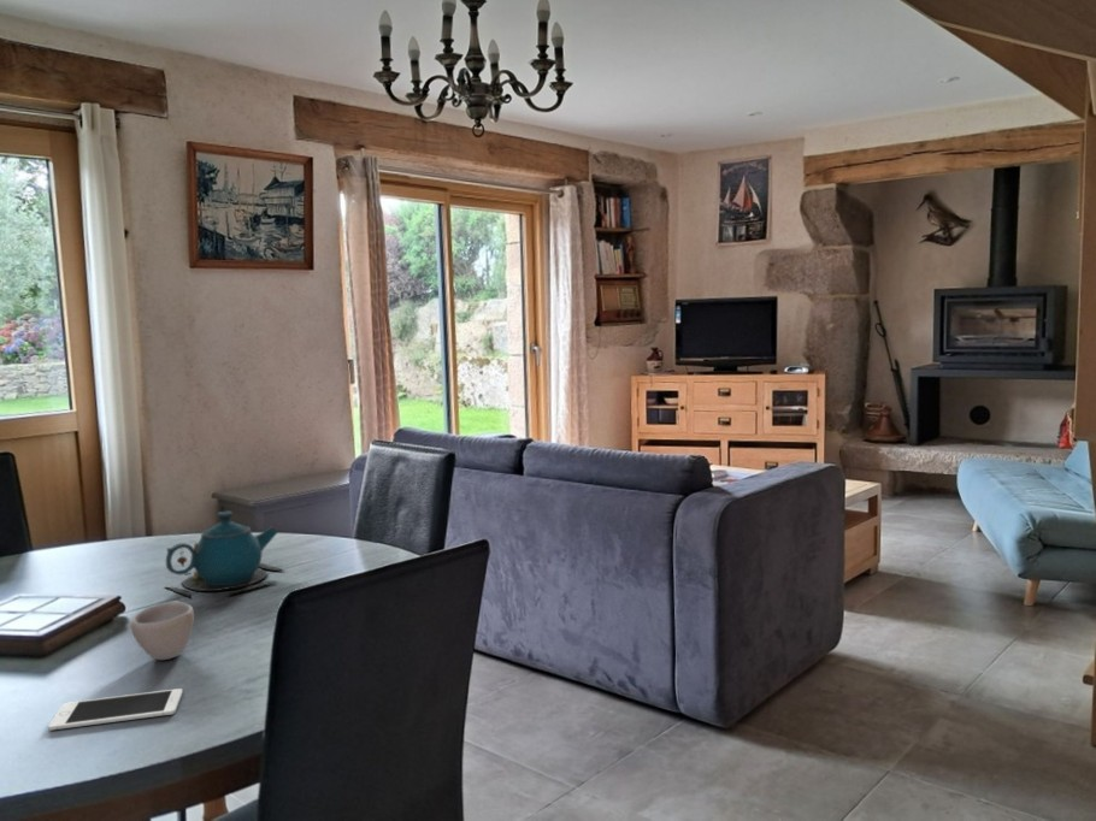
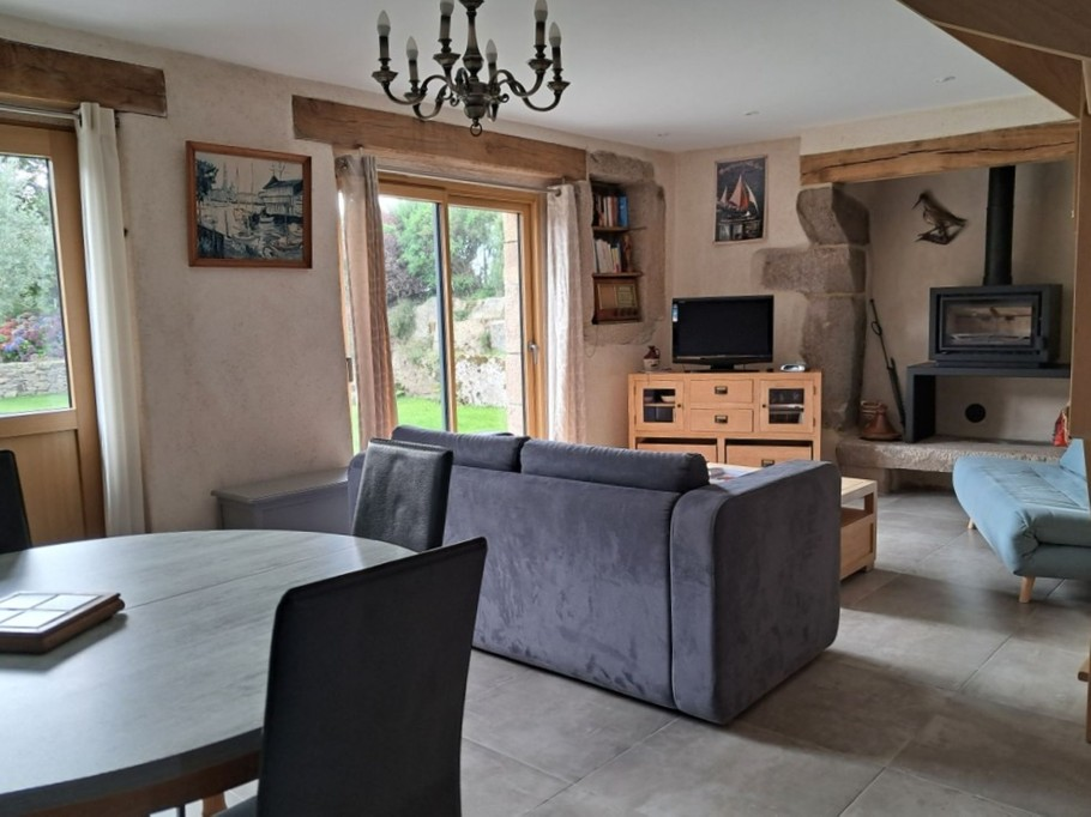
- teapot [165,510,287,597]
- cup [130,599,195,661]
- cell phone [47,687,184,732]
